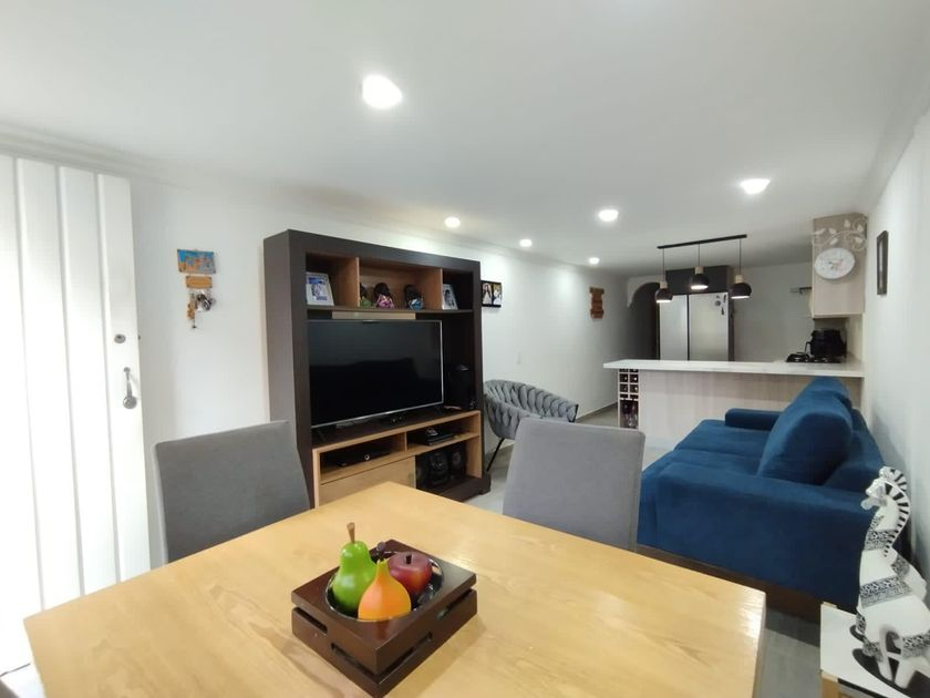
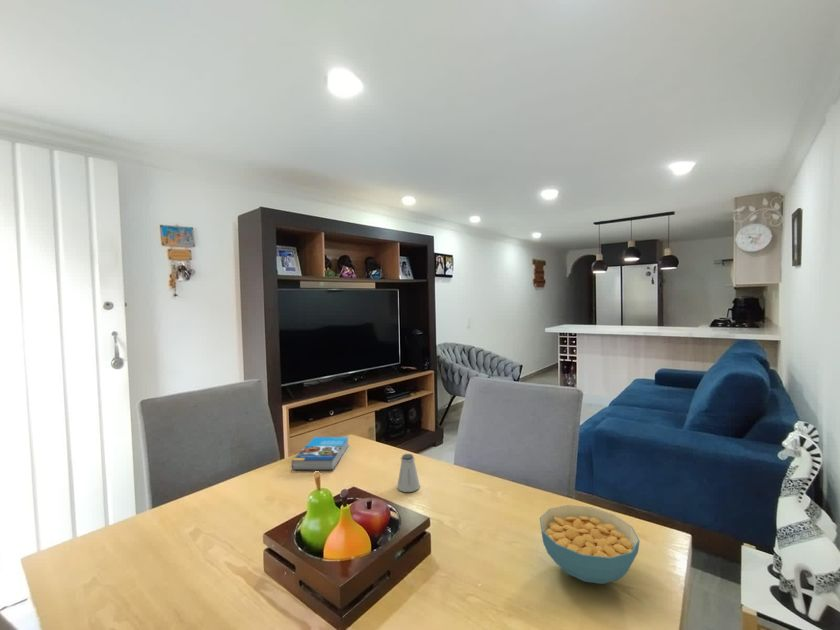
+ book [291,436,350,471]
+ saltshaker [396,453,421,493]
+ cereal bowl [539,504,641,585]
